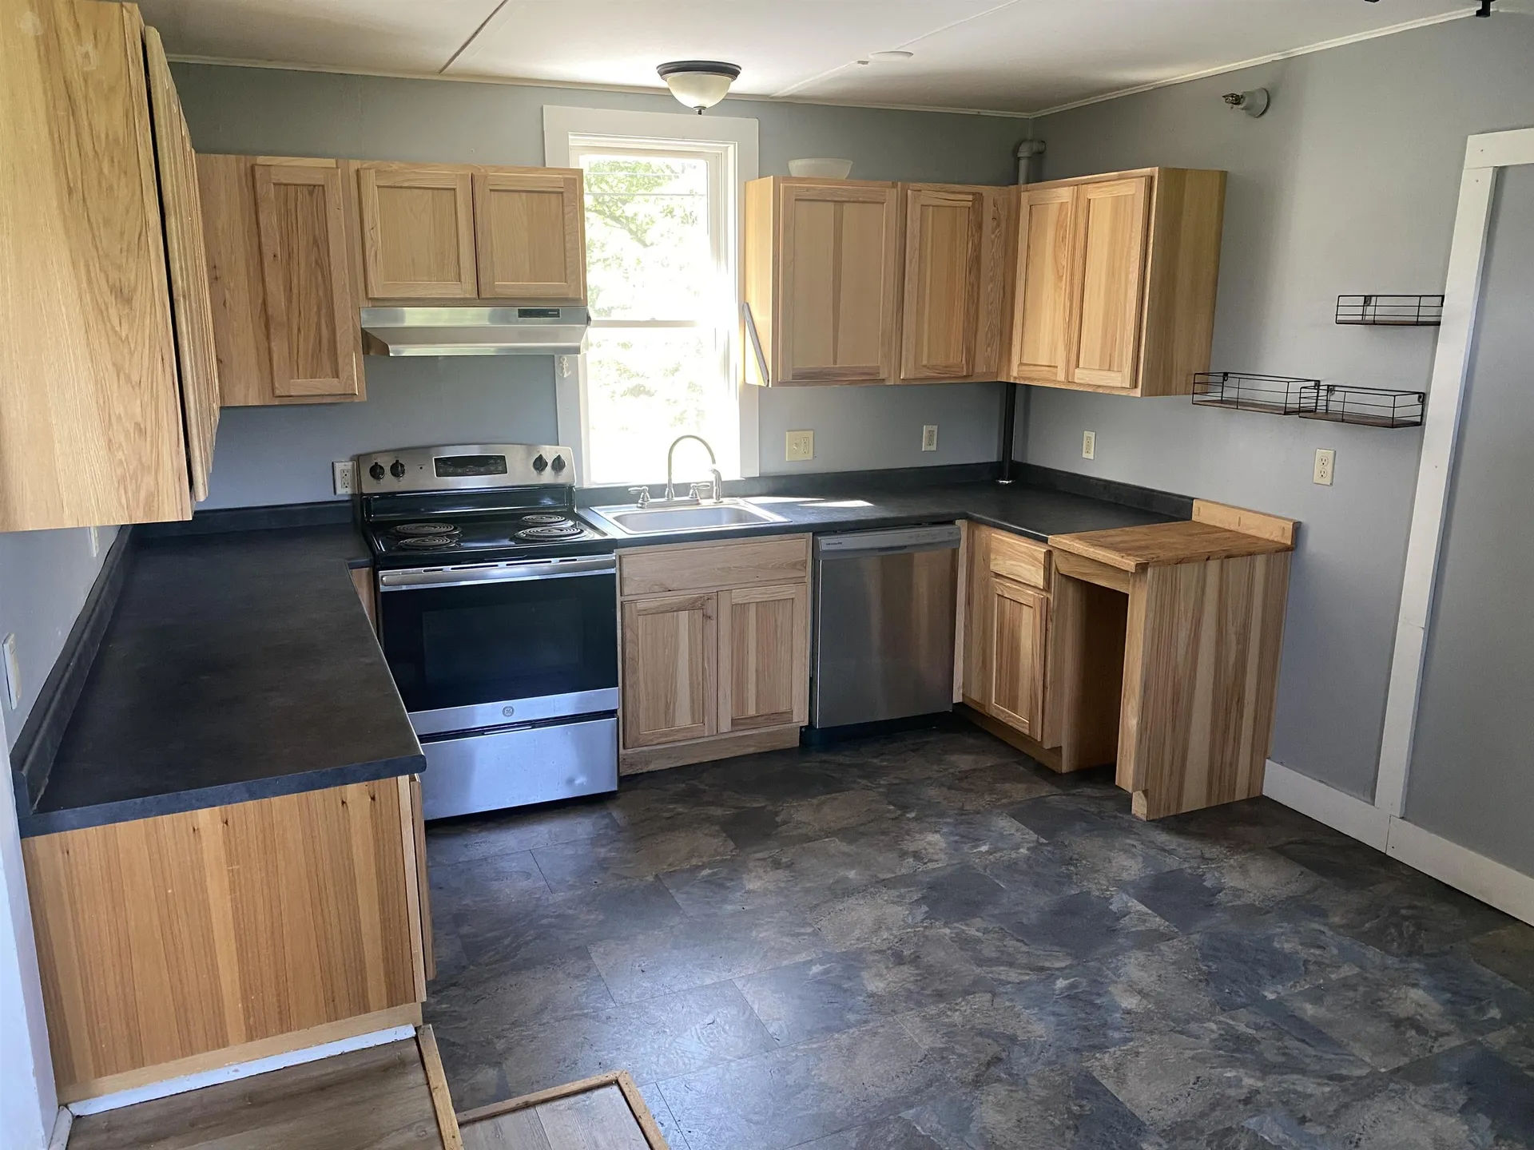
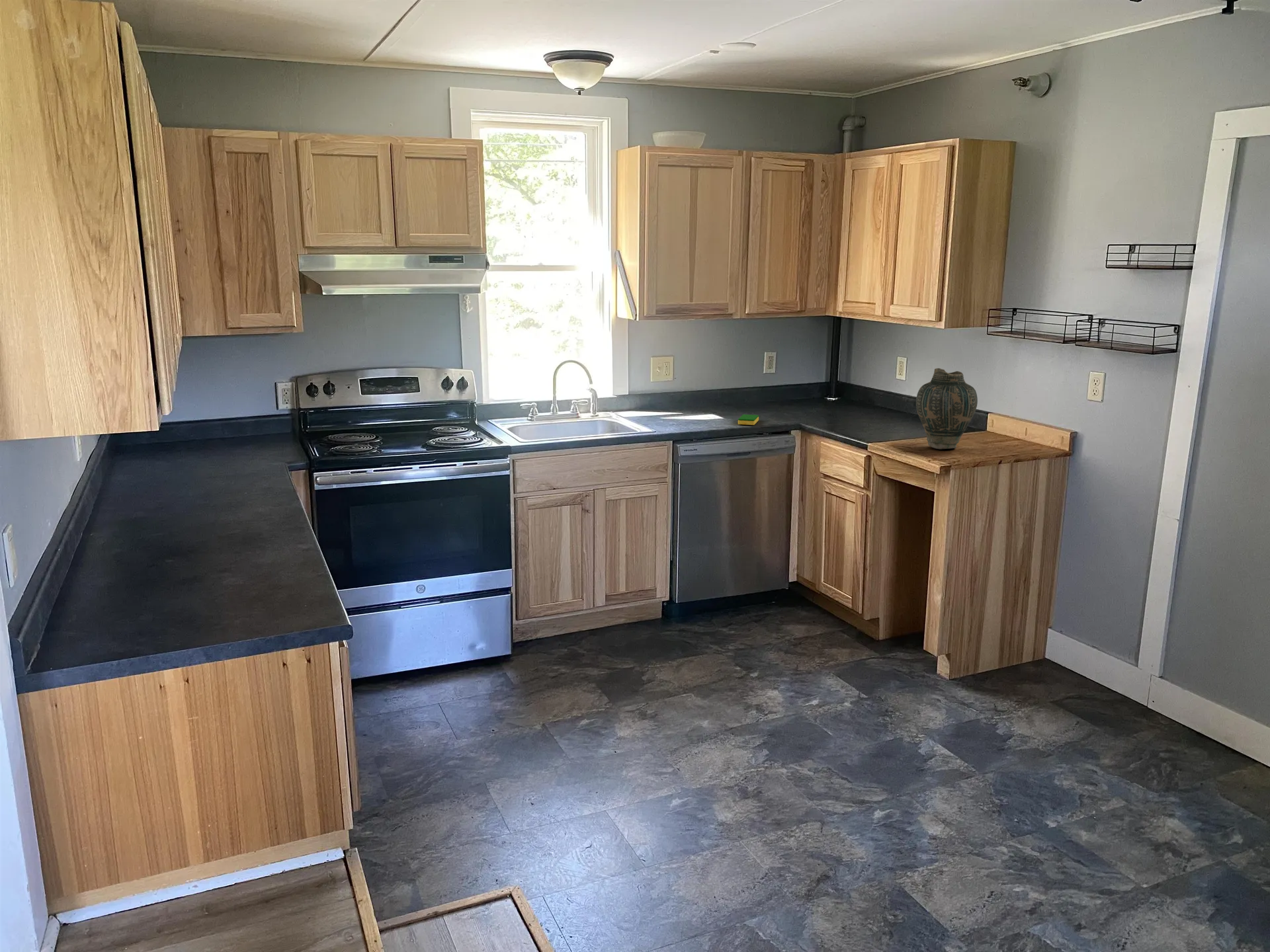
+ dish sponge [738,414,759,426]
+ vase [915,368,978,450]
